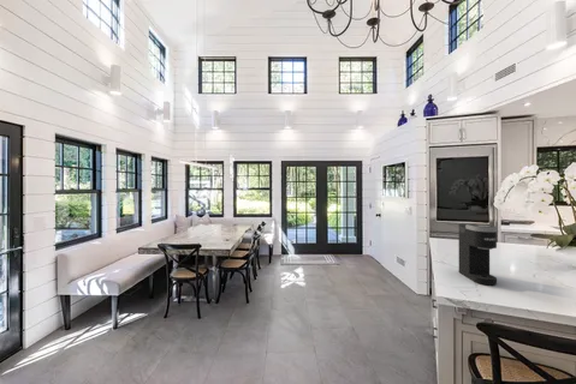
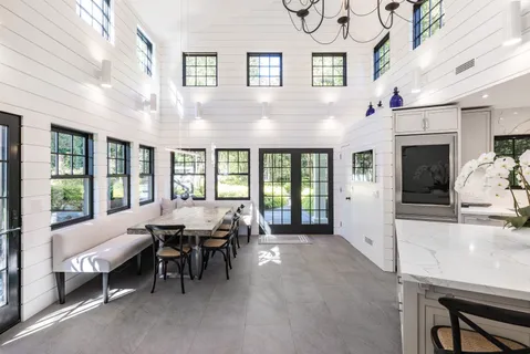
- coffee maker [457,223,499,286]
